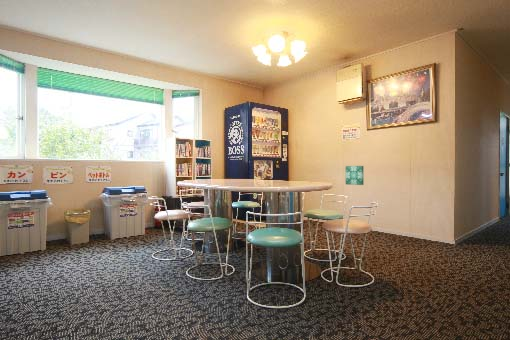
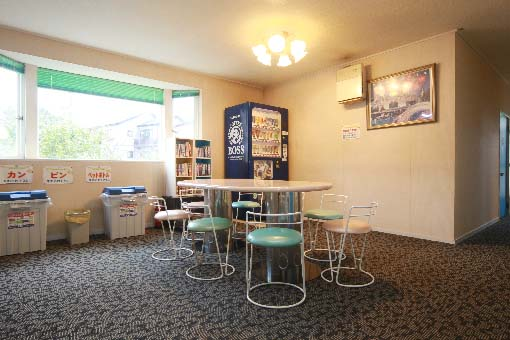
- wall art [345,165,365,186]
